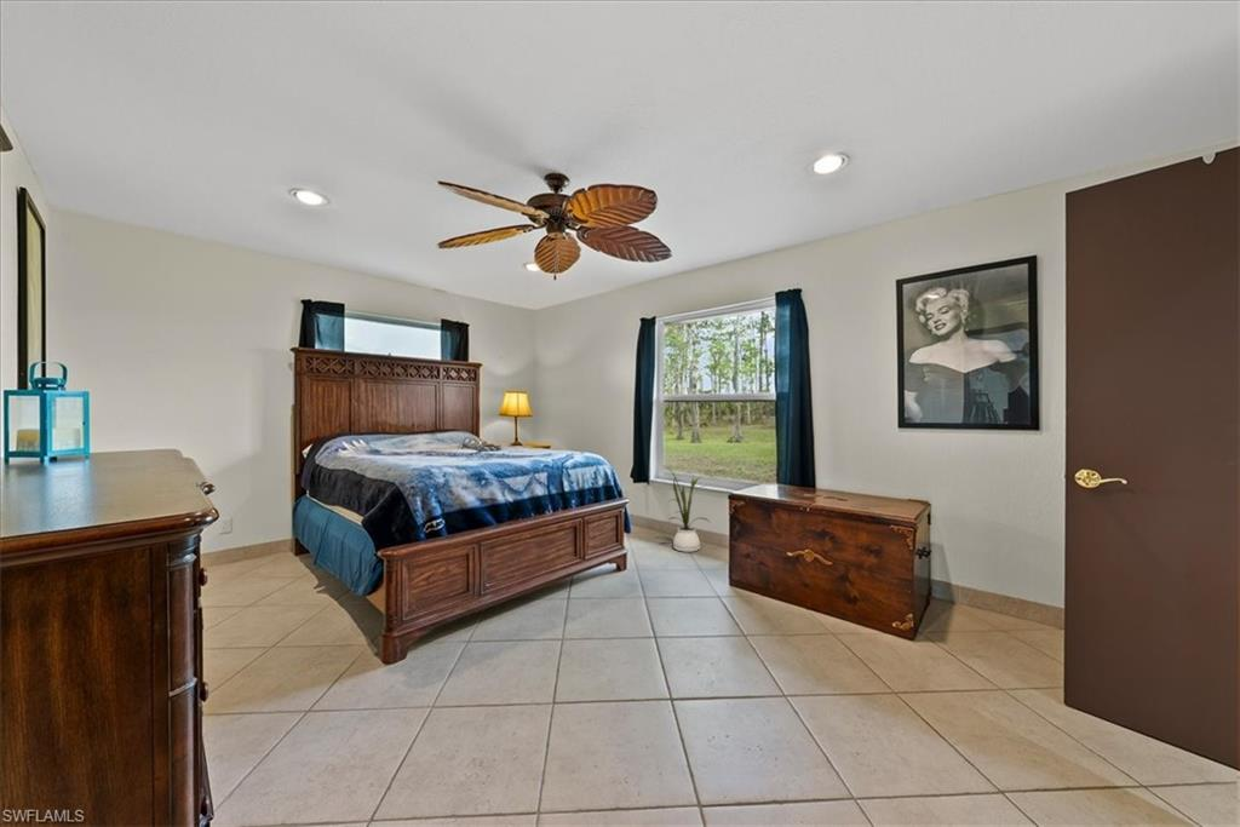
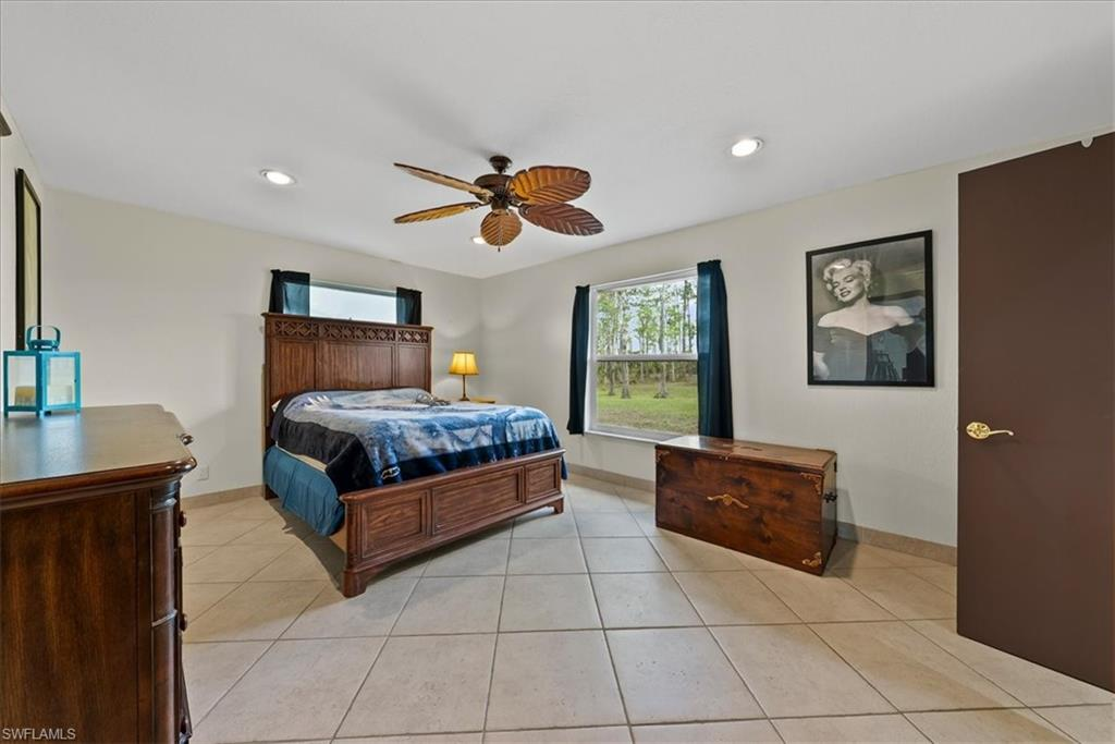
- house plant [660,464,711,553]
